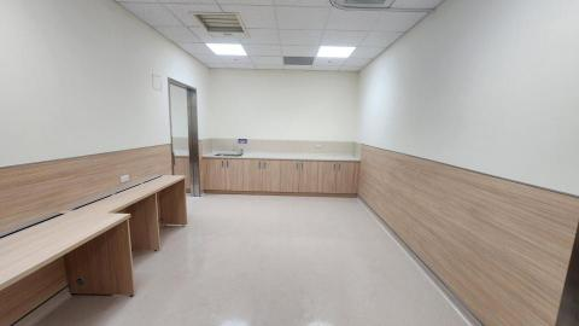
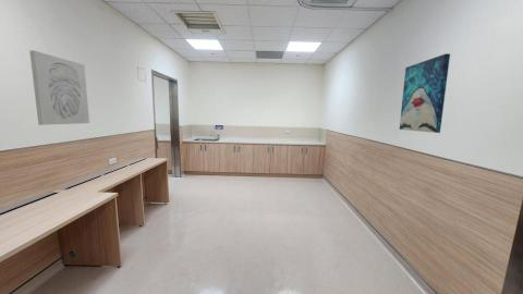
+ wall art [28,49,90,126]
+ wall art [399,52,451,134]
